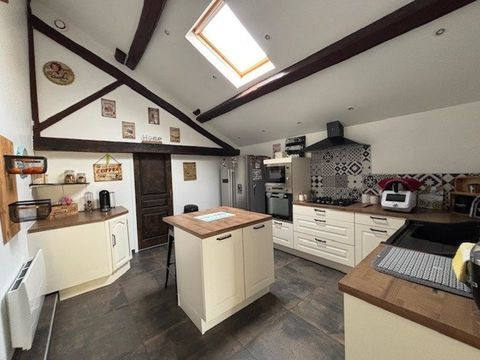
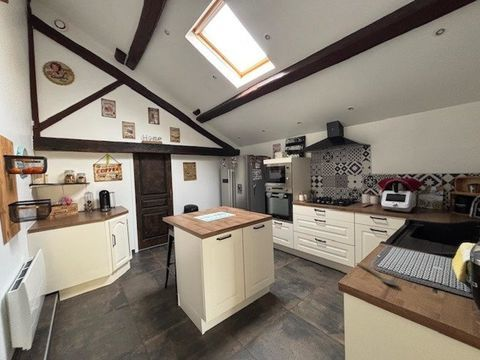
+ spoon [355,262,399,287]
